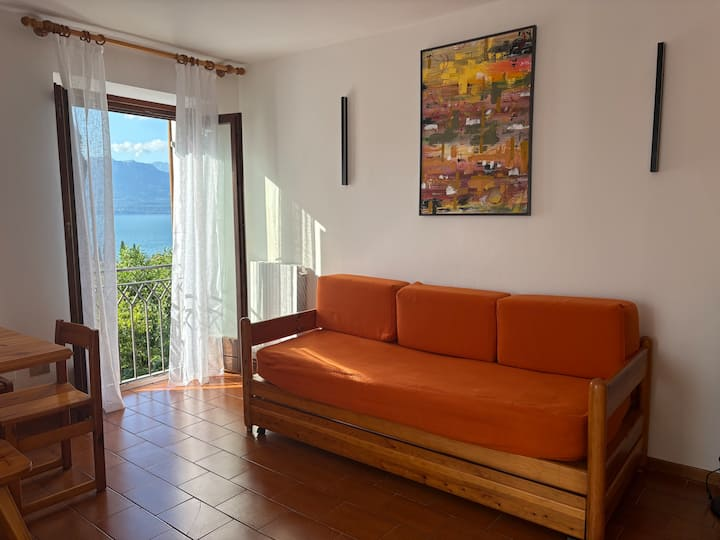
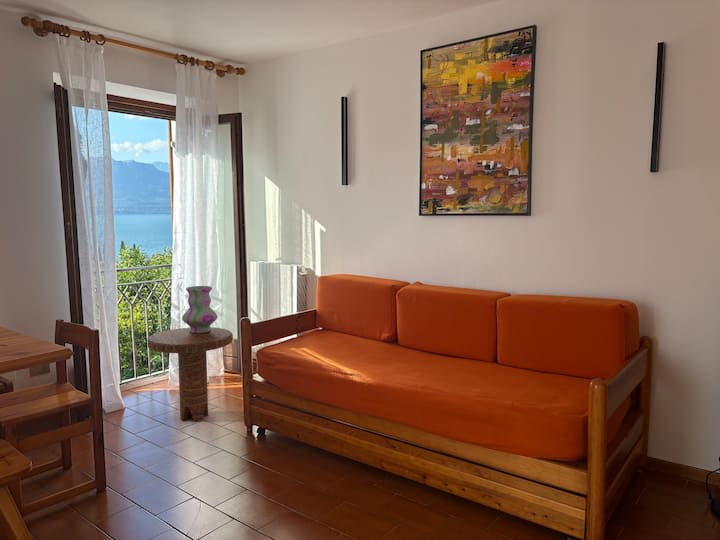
+ side table [146,326,234,423]
+ vase [181,285,218,333]
